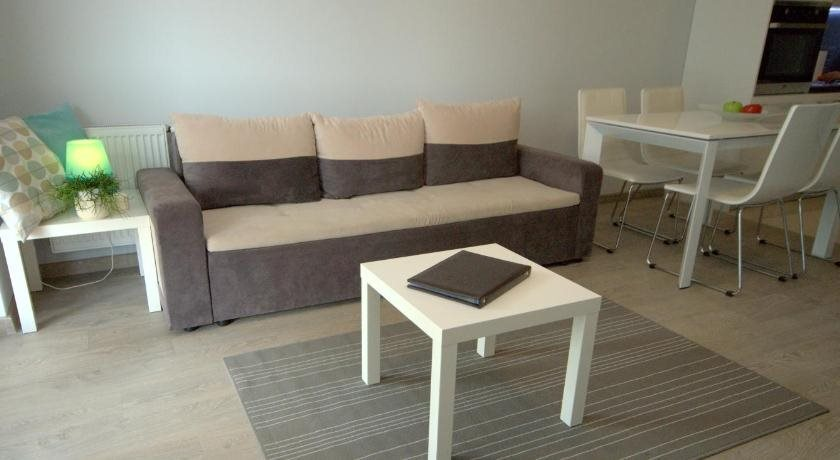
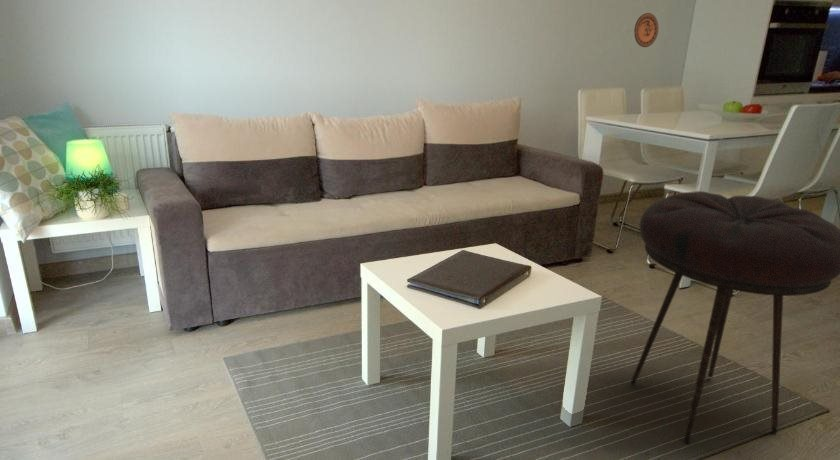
+ stool [630,190,840,445]
+ decorative plate [633,12,659,48]
